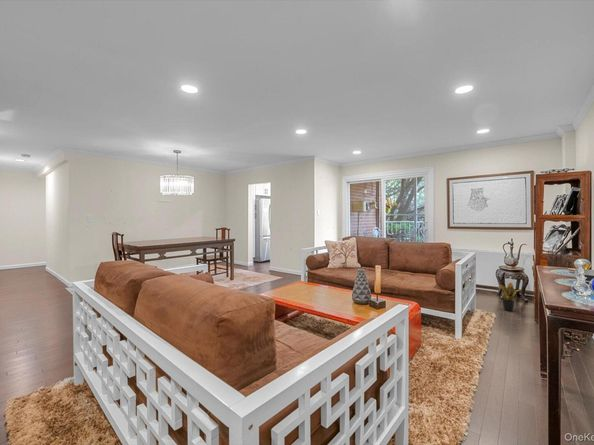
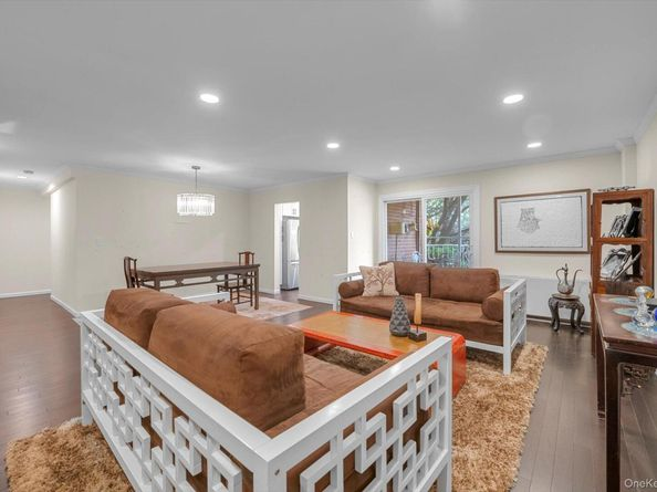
- potted plant [498,281,522,312]
